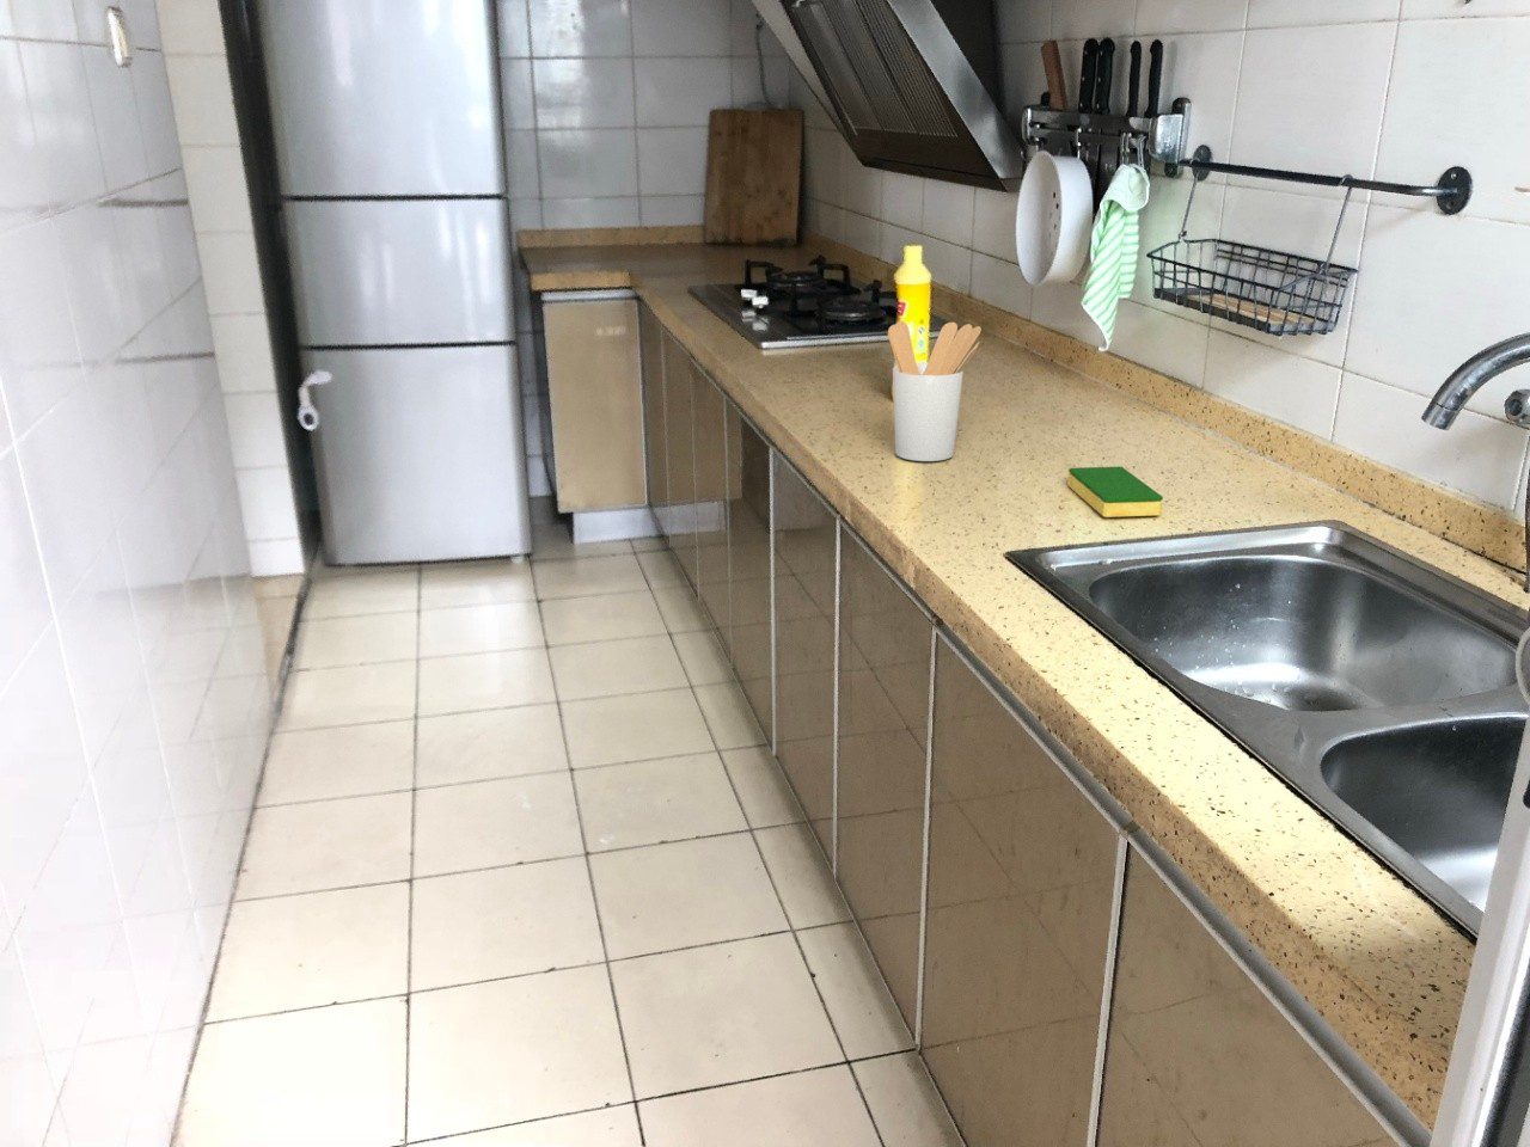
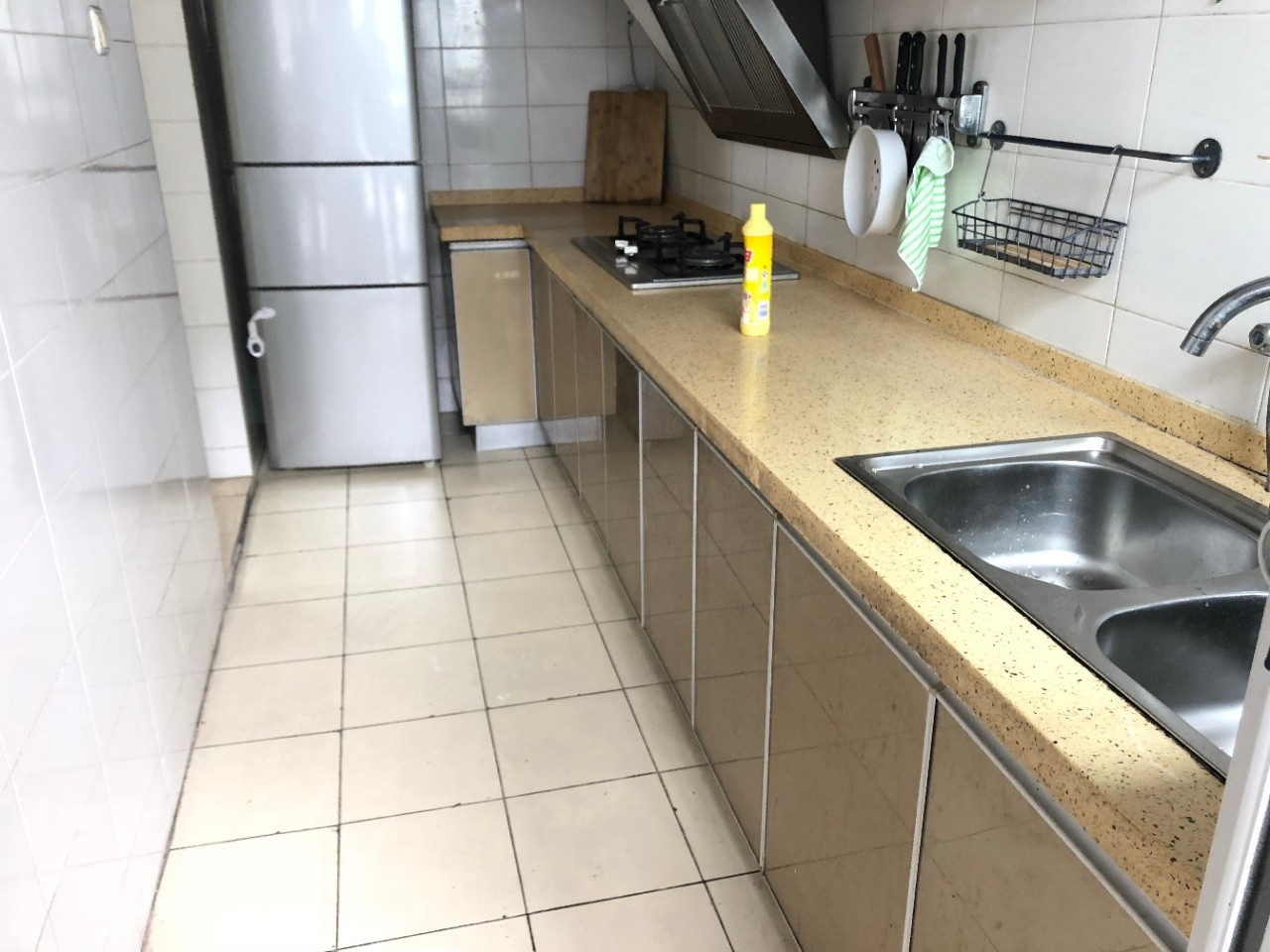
- utensil holder [887,320,983,463]
- dish sponge [1066,466,1164,518]
